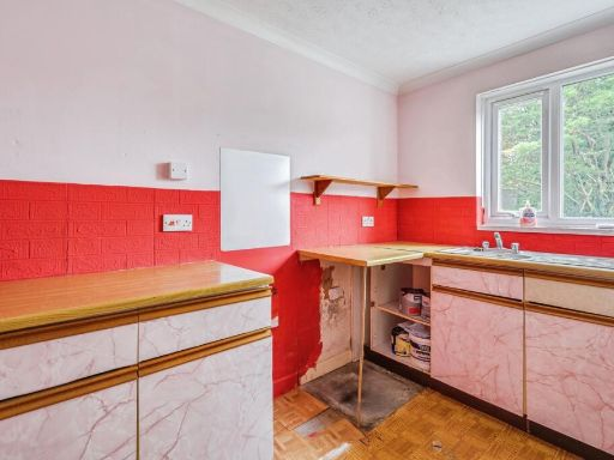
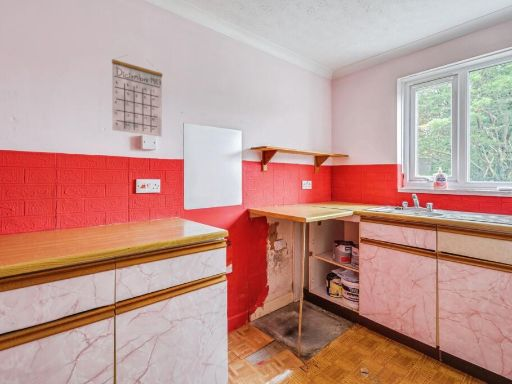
+ calendar [111,54,164,138]
